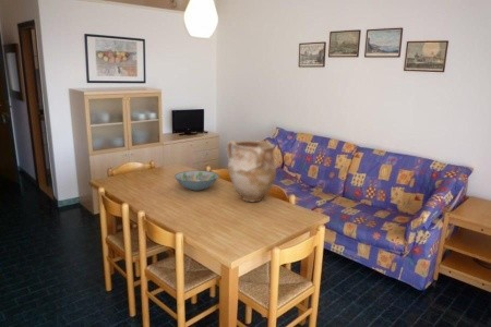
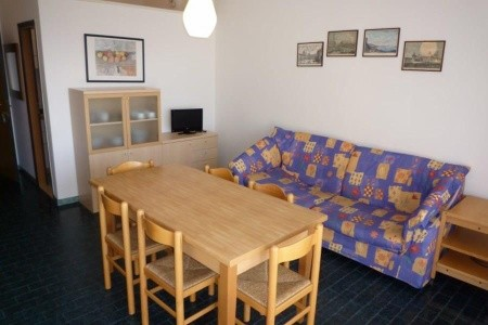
- vase [225,140,278,203]
- decorative bowl [173,170,220,192]
